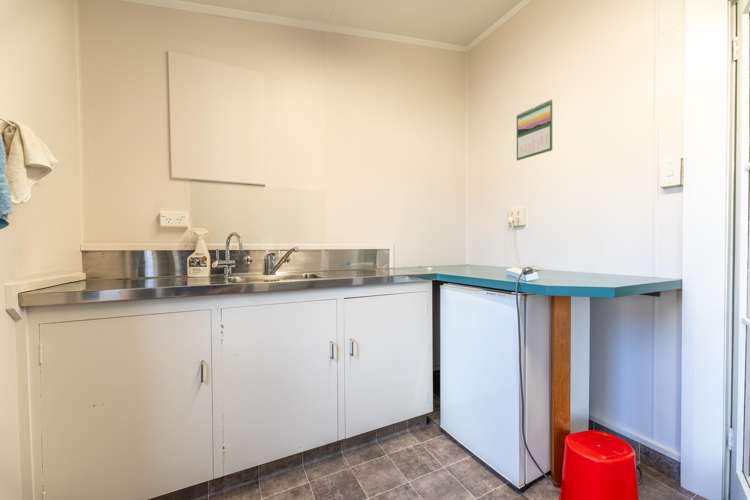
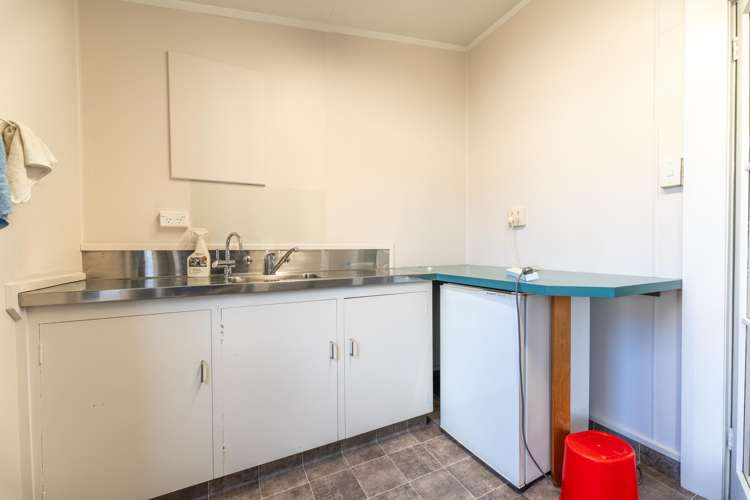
- calendar [516,98,554,162]
